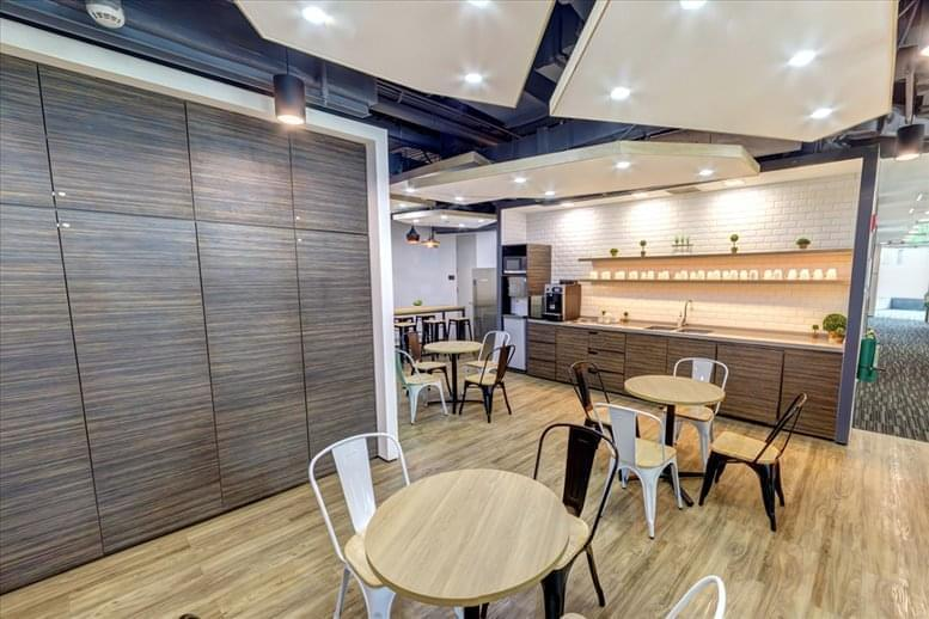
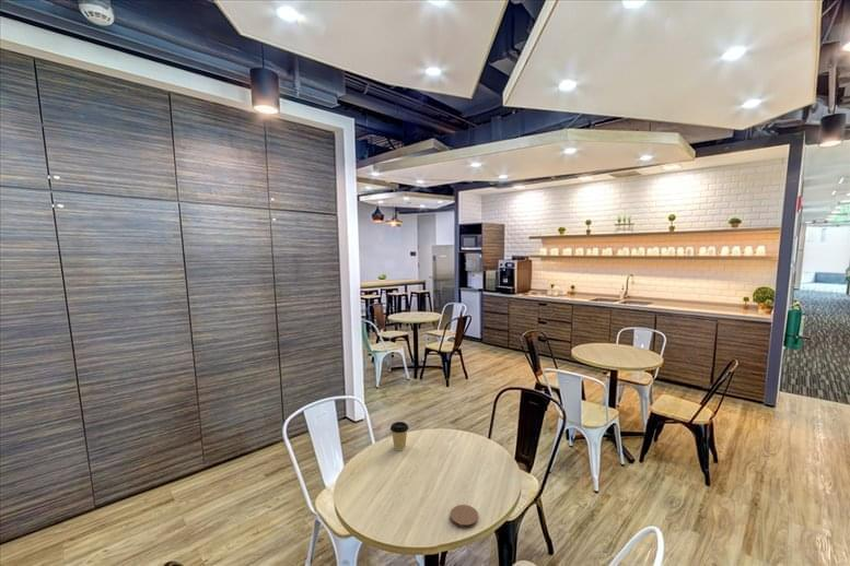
+ coffee cup [389,421,410,451]
+ coaster [450,504,479,530]
